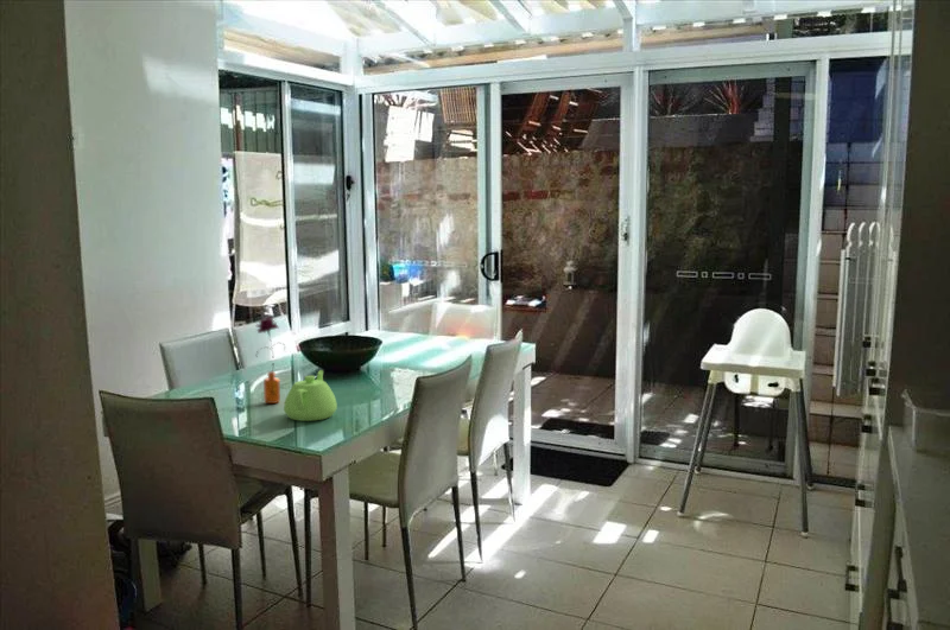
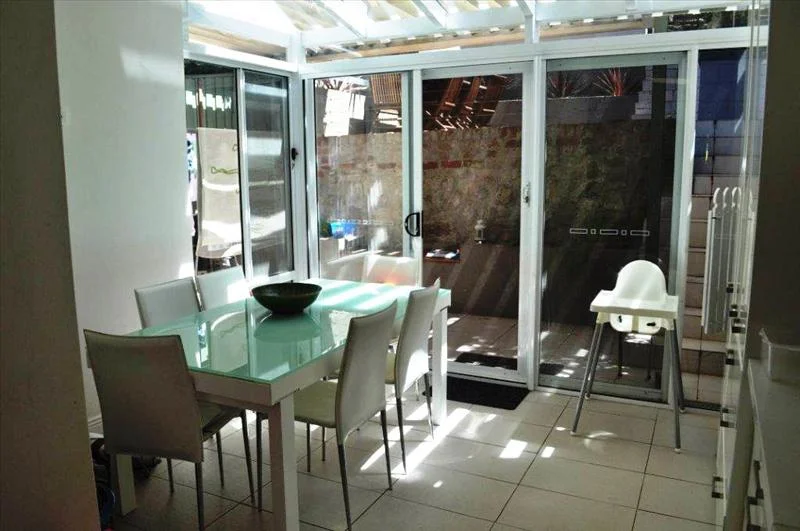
- flower [255,316,286,405]
- teapot [283,369,338,422]
